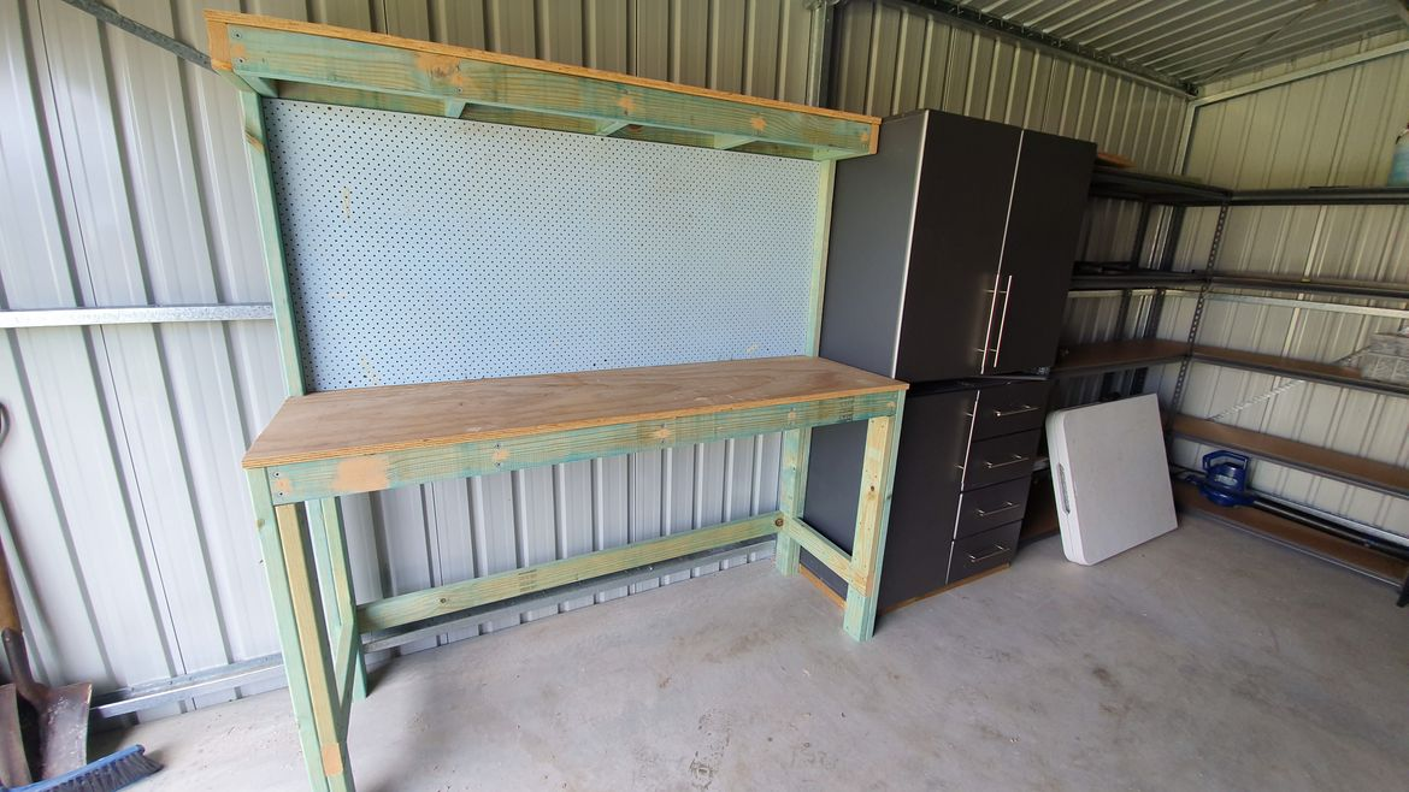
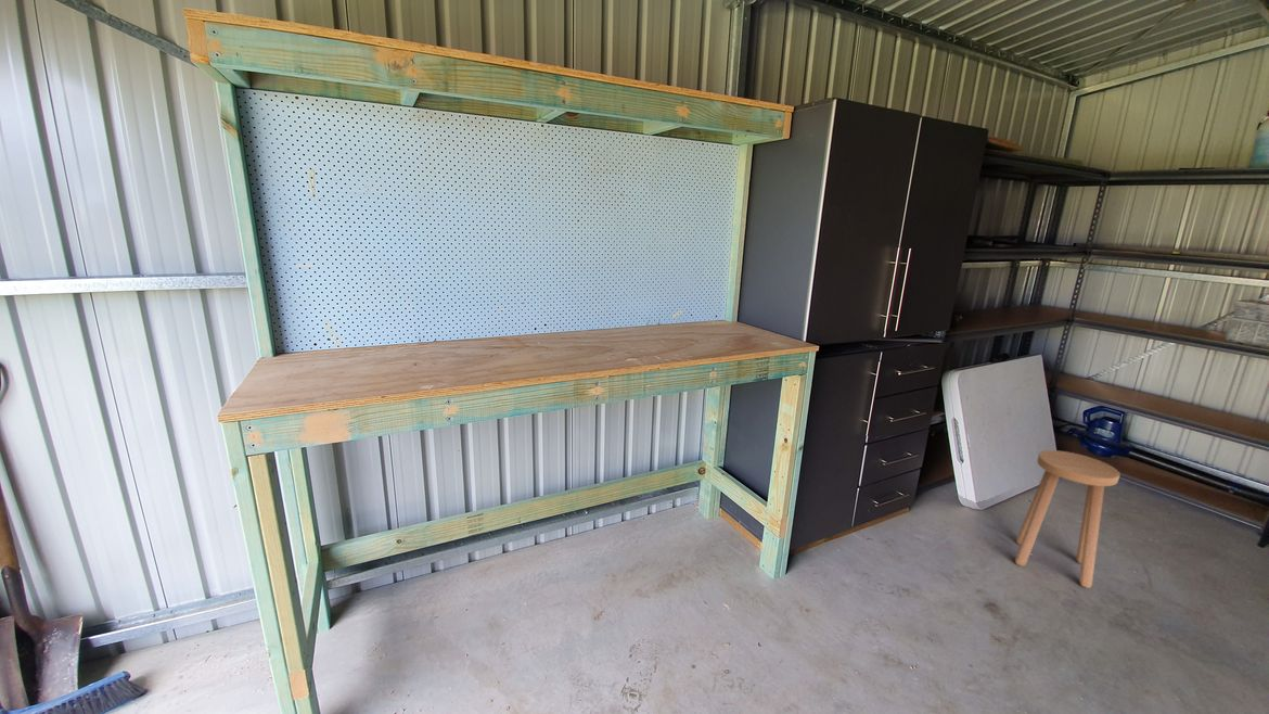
+ stool [1014,449,1121,589]
